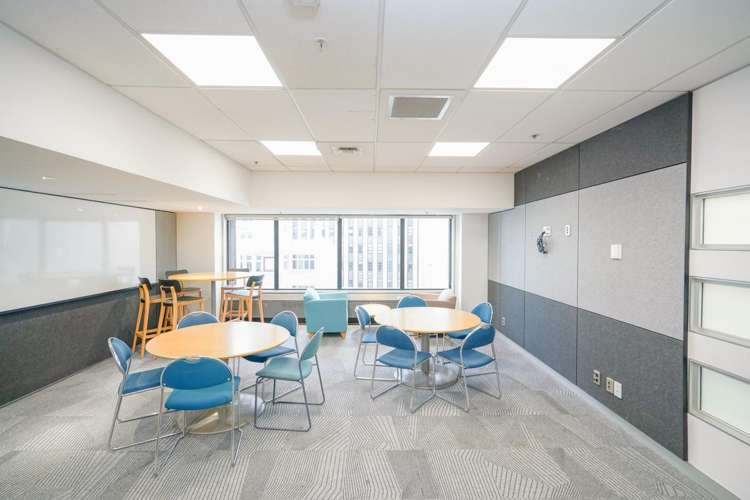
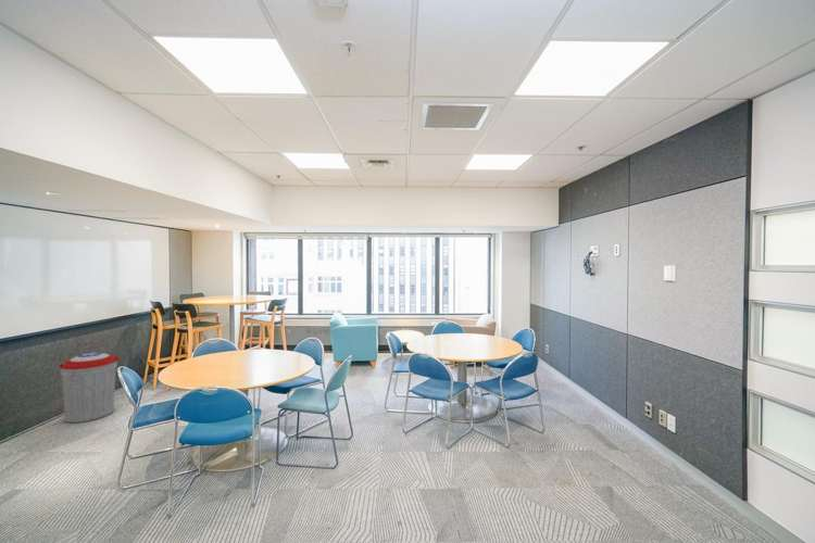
+ trash can [58,351,120,424]
